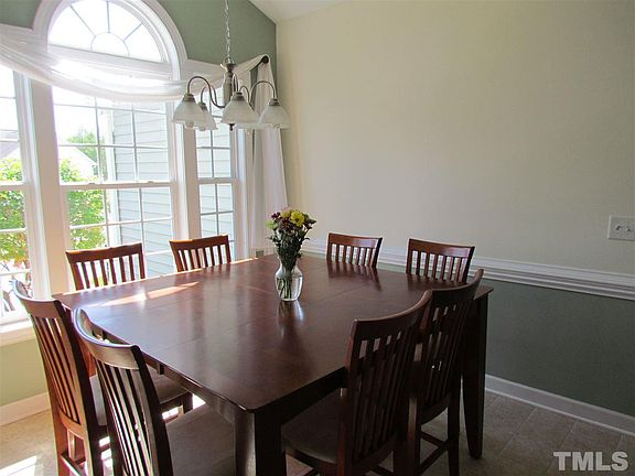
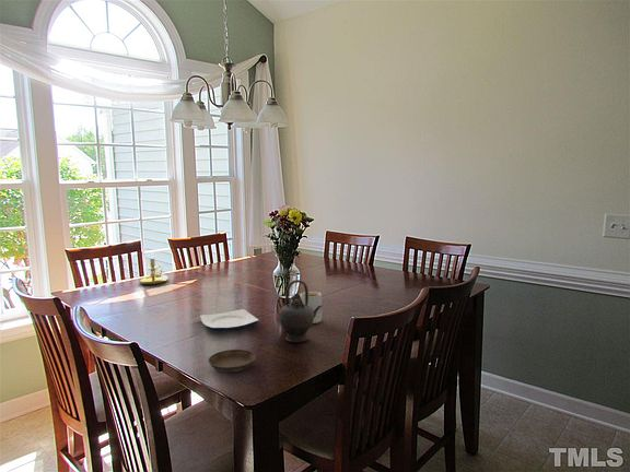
+ mug [299,291,323,324]
+ plate [199,308,260,331]
+ candle holder [138,251,168,285]
+ teapot [279,279,323,343]
+ saucer [207,349,257,374]
